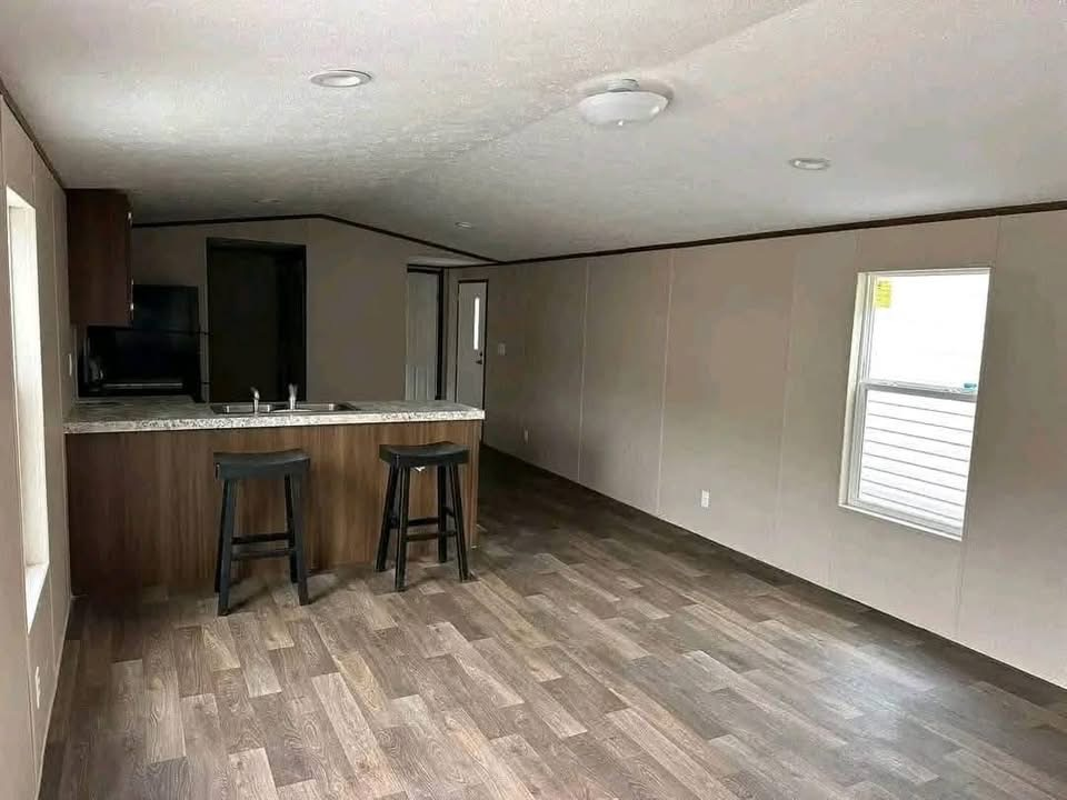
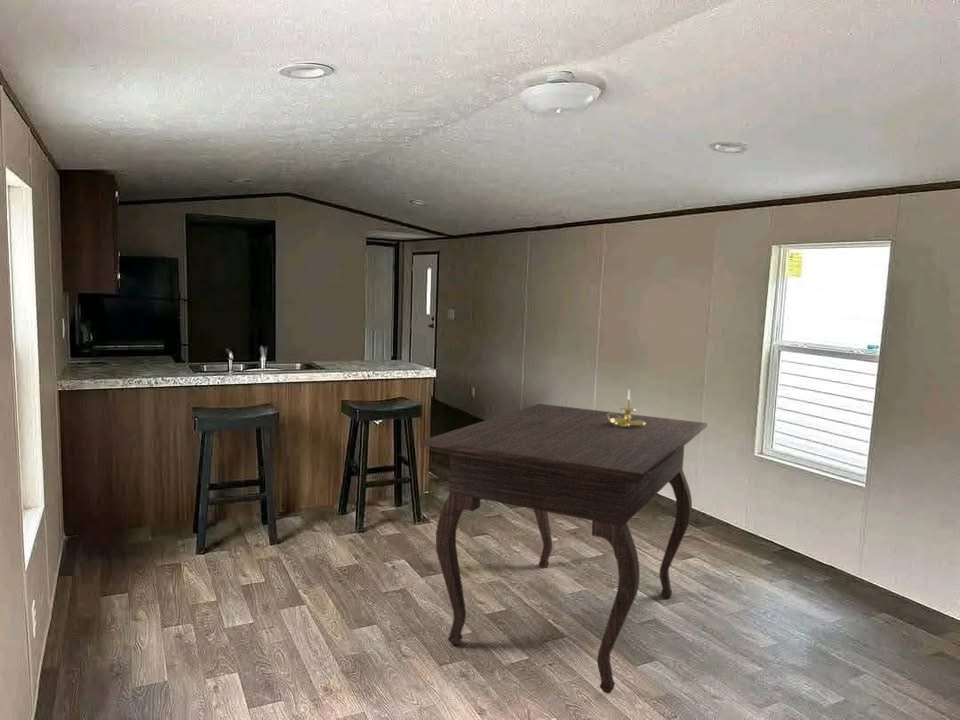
+ candle holder [604,389,645,428]
+ dining table [420,403,708,694]
